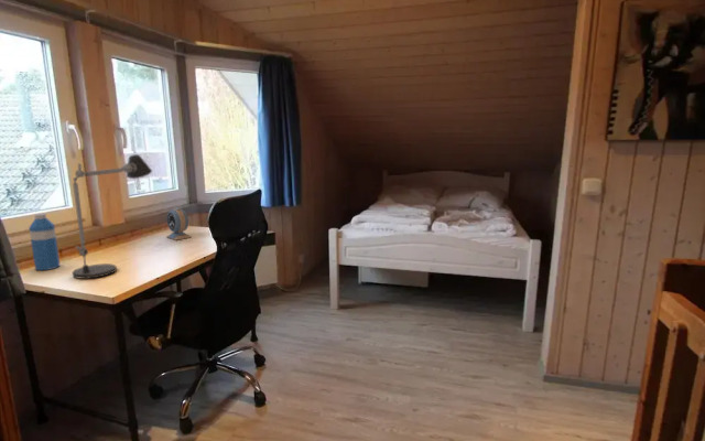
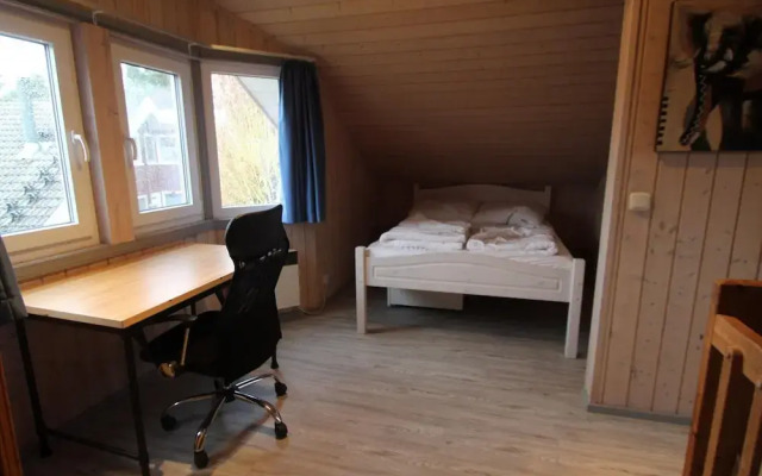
- desk lamp [72,153,153,280]
- alarm clock [165,206,192,241]
- water bottle [28,212,61,271]
